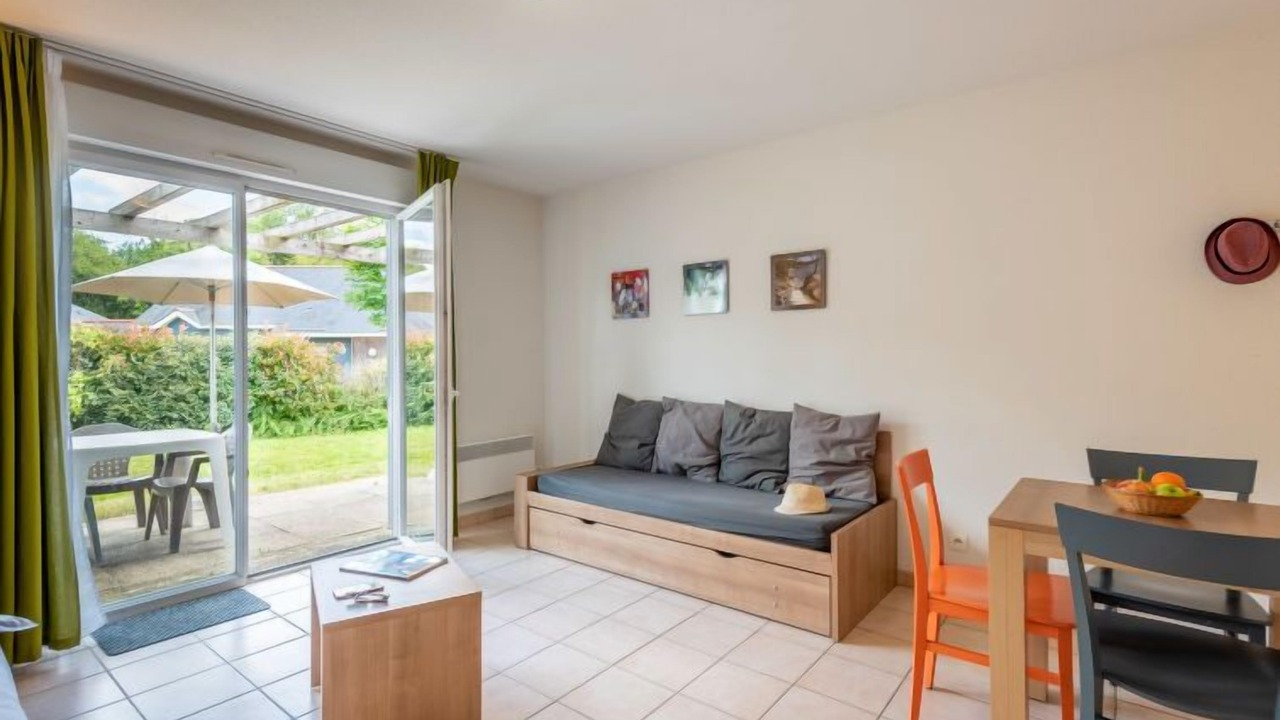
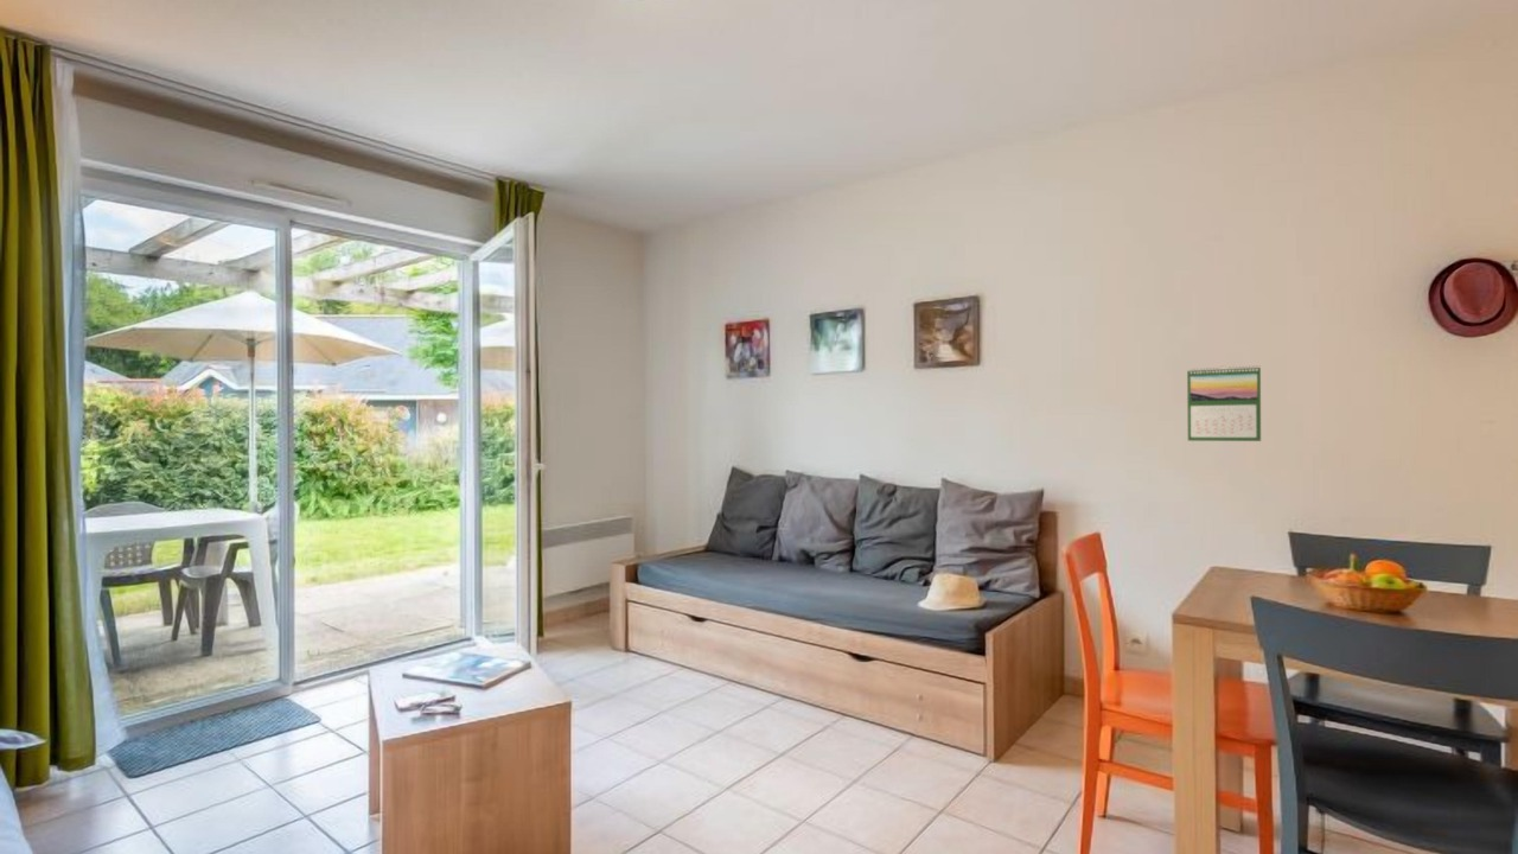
+ calendar [1186,364,1262,442]
